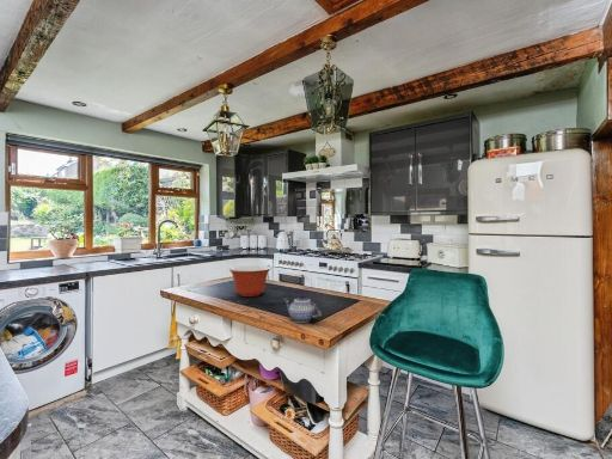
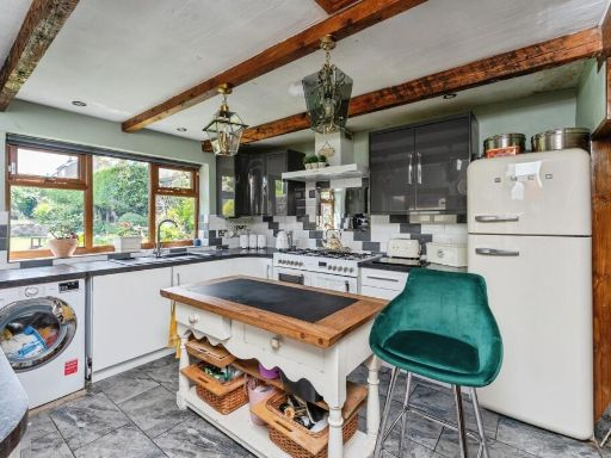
- teapot [282,293,323,324]
- mixing bowl [228,265,271,298]
